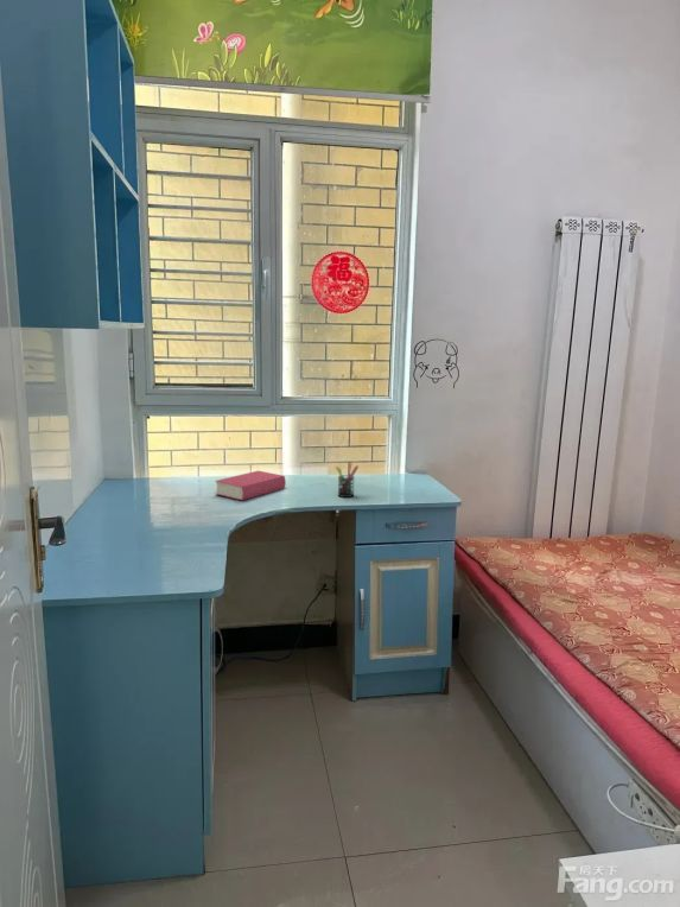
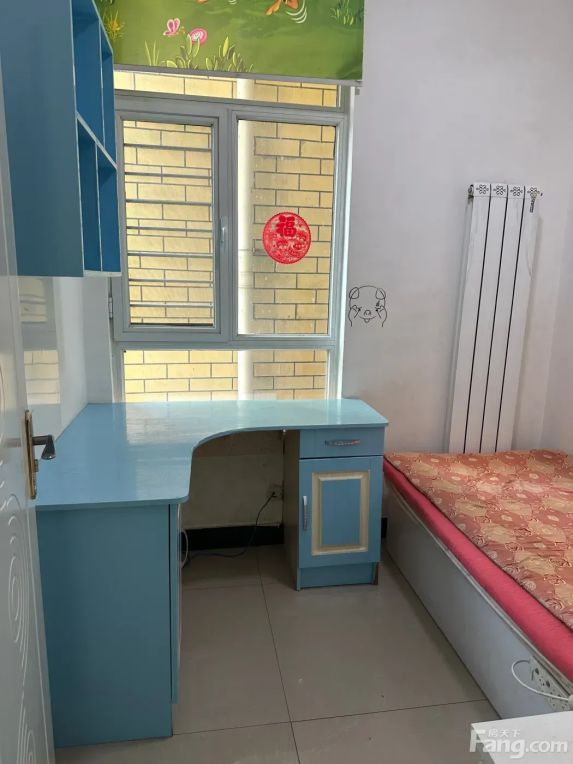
- pen holder [335,461,360,499]
- book [215,469,287,501]
